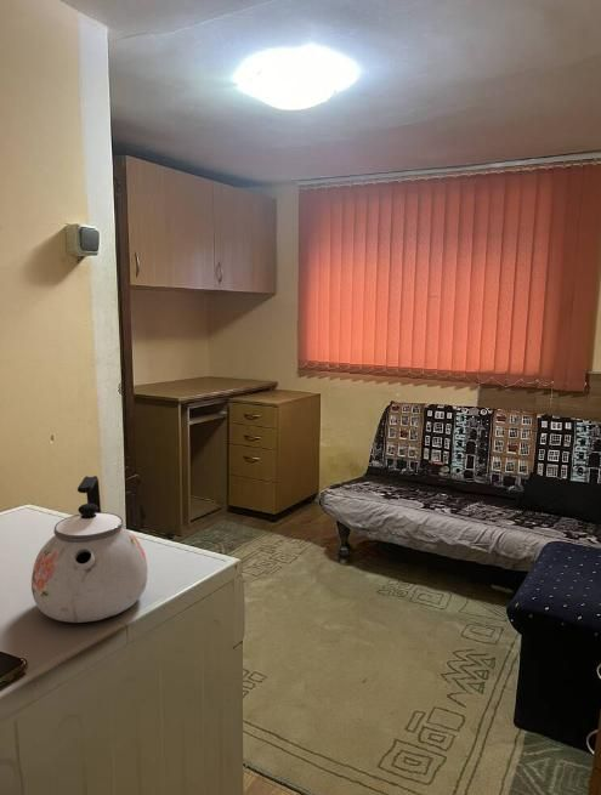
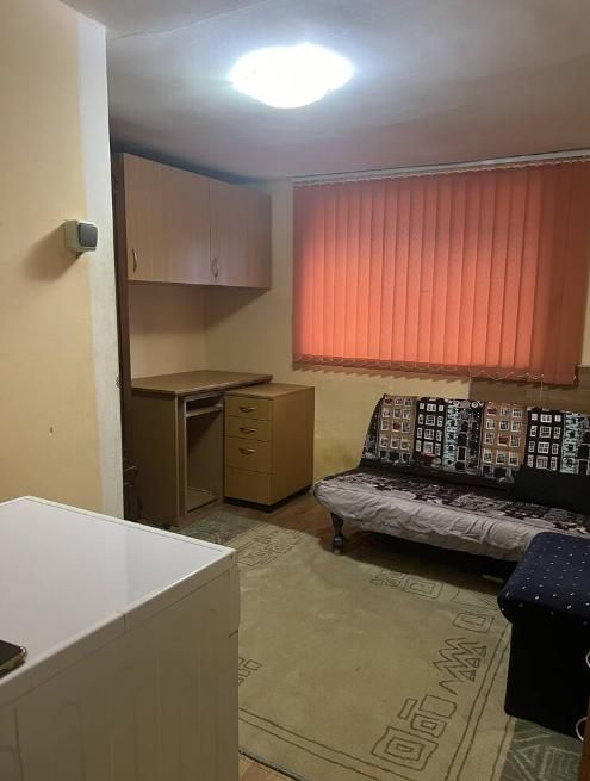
- kettle [30,475,148,624]
